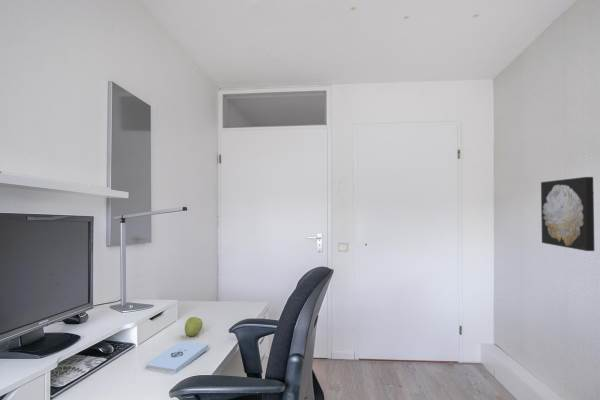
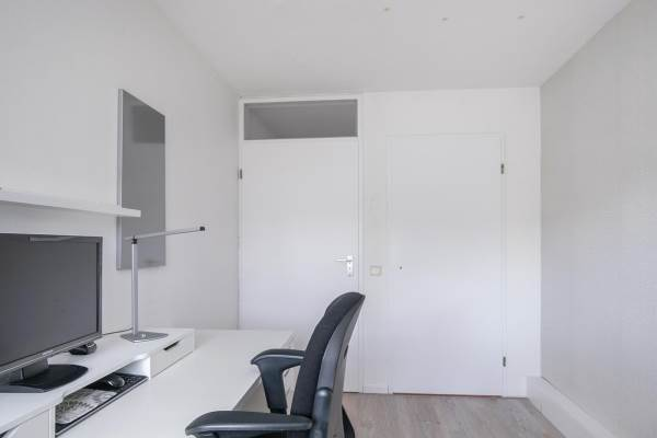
- wall art [540,176,595,252]
- apple [184,316,204,337]
- notepad [145,340,209,375]
